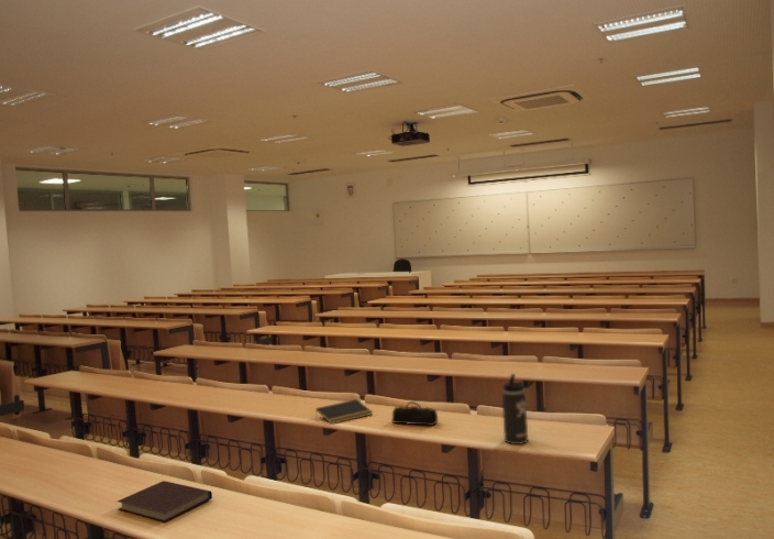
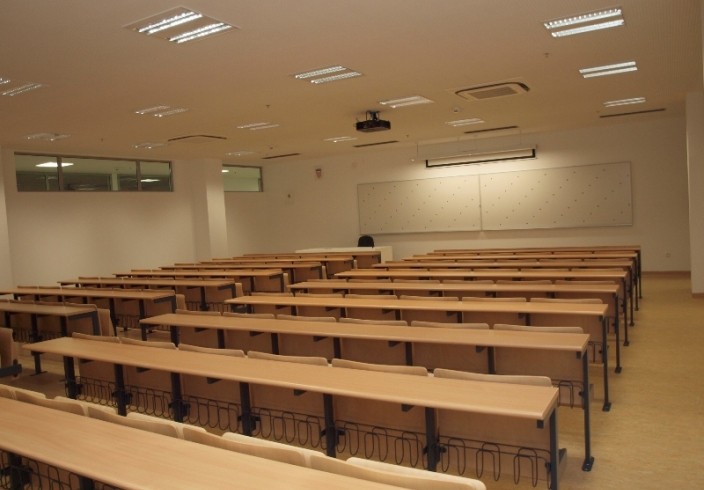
- notebook [117,480,213,524]
- thermos bottle [501,373,529,446]
- pencil case [390,400,439,427]
- notepad [314,398,374,425]
